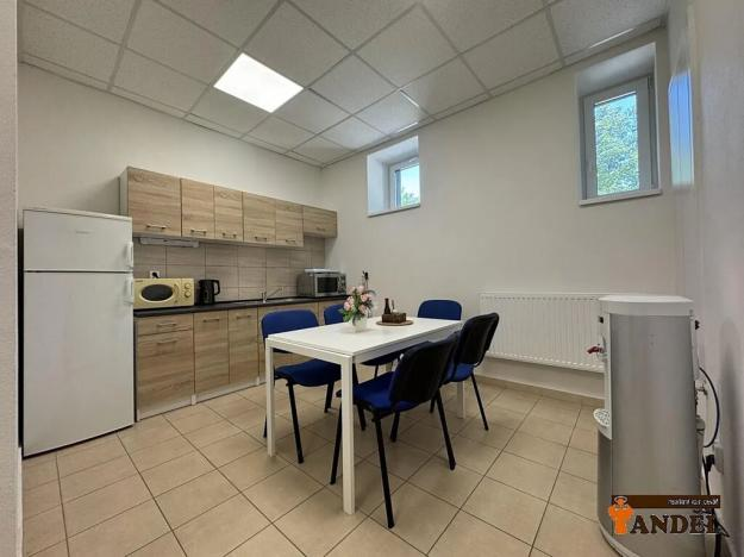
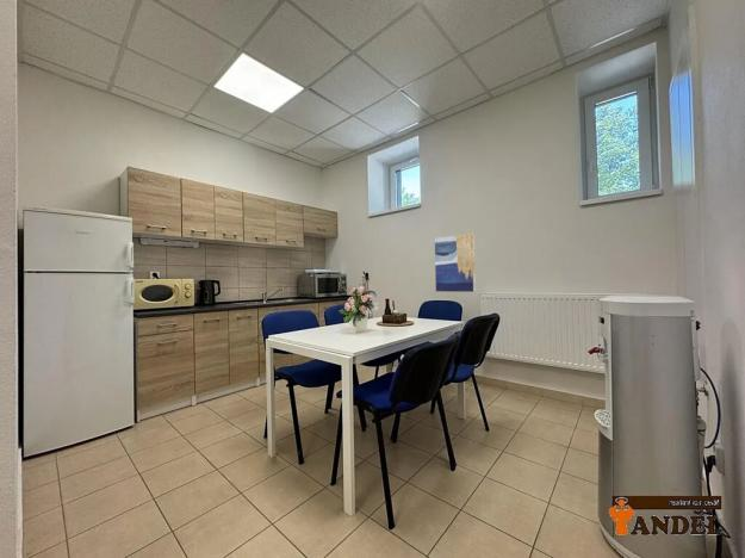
+ wall art [434,232,477,293]
